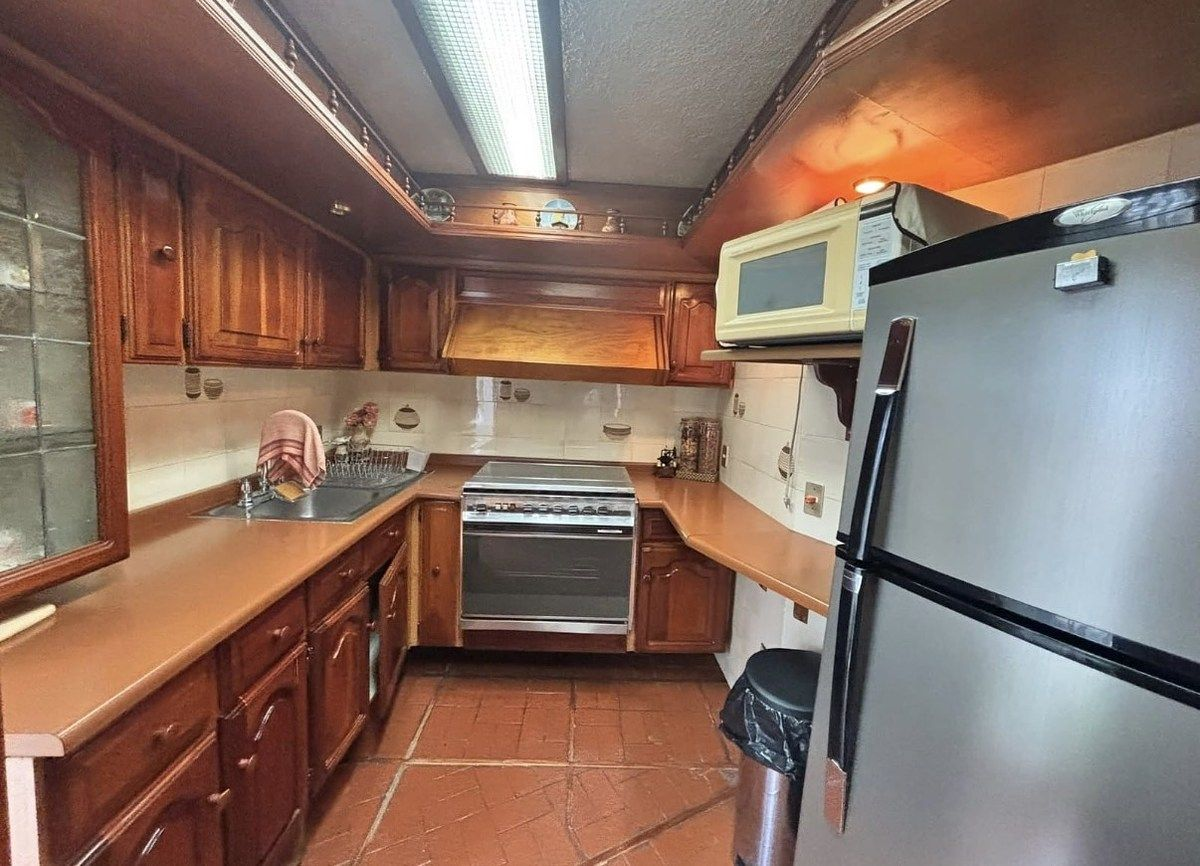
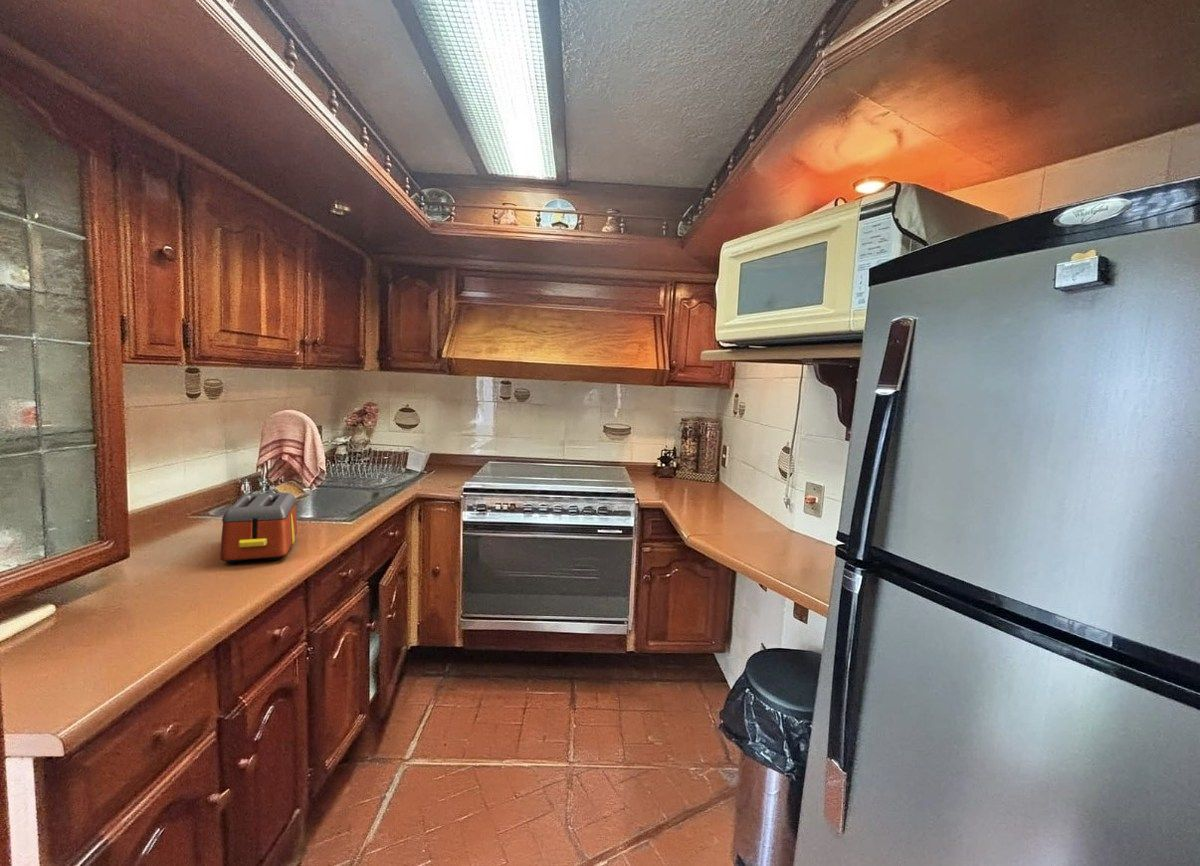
+ toaster [219,492,298,564]
